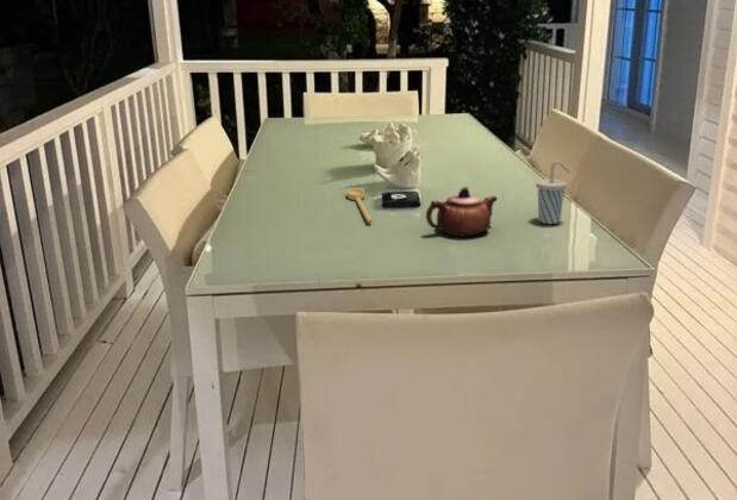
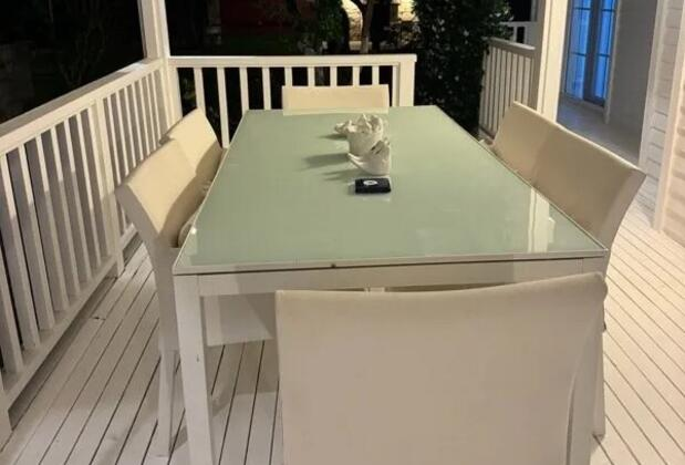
- cup [535,160,572,225]
- spoon [345,187,373,224]
- teapot [425,186,499,237]
